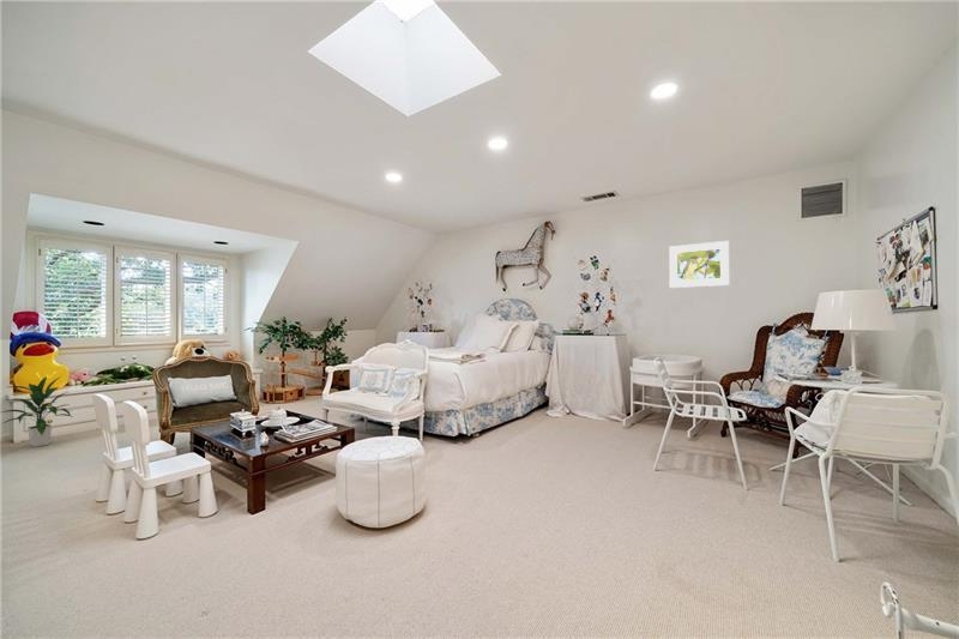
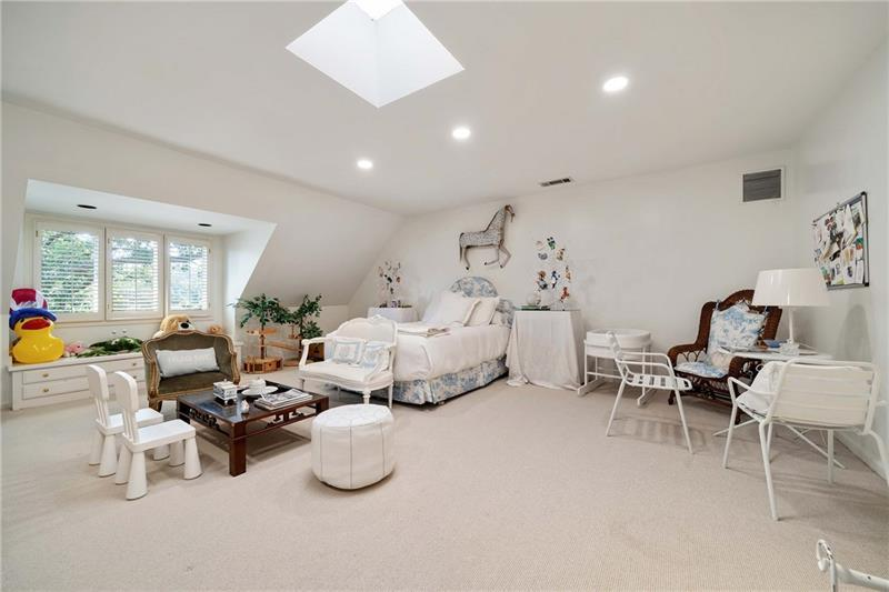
- indoor plant [0,374,74,448]
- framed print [668,240,730,289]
